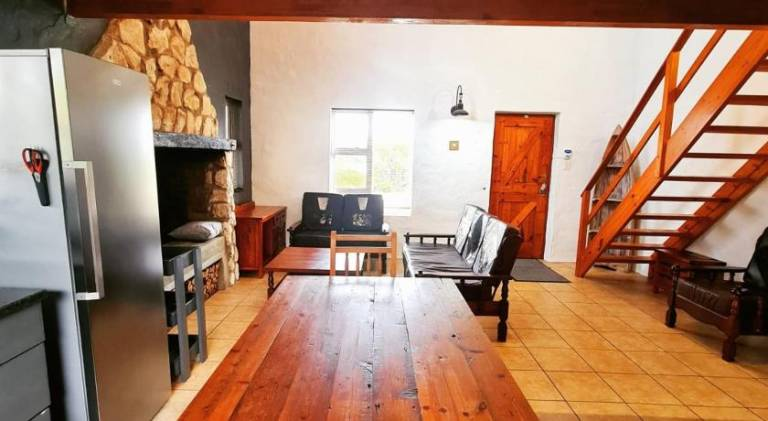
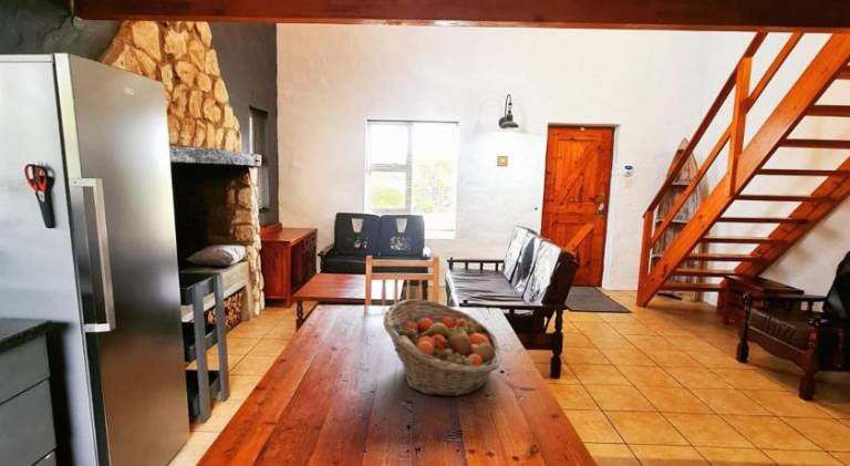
+ fruit basket [382,298,502,397]
